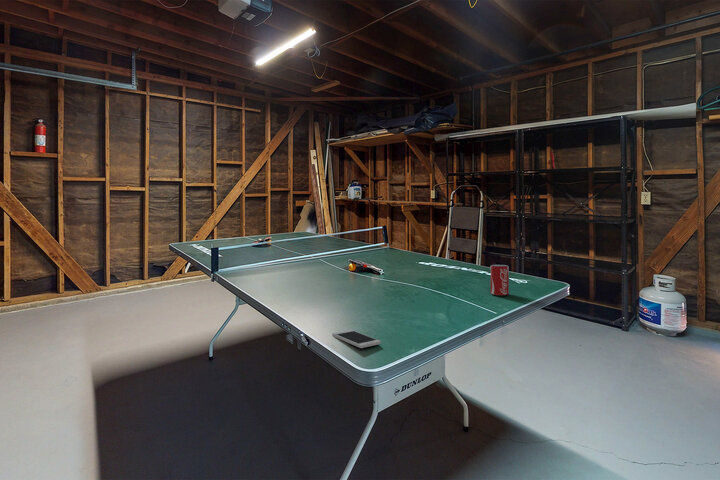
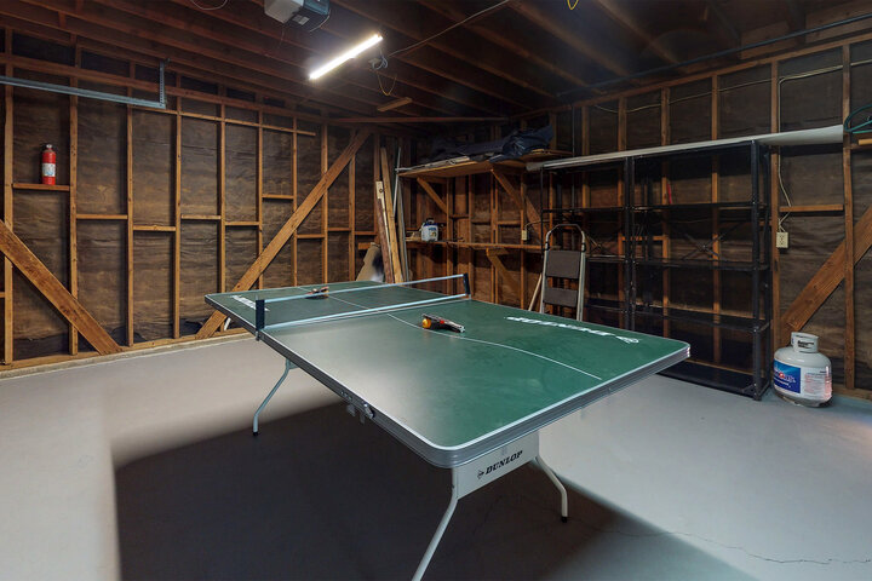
- smartphone [331,329,382,349]
- beverage can [490,264,510,296]
